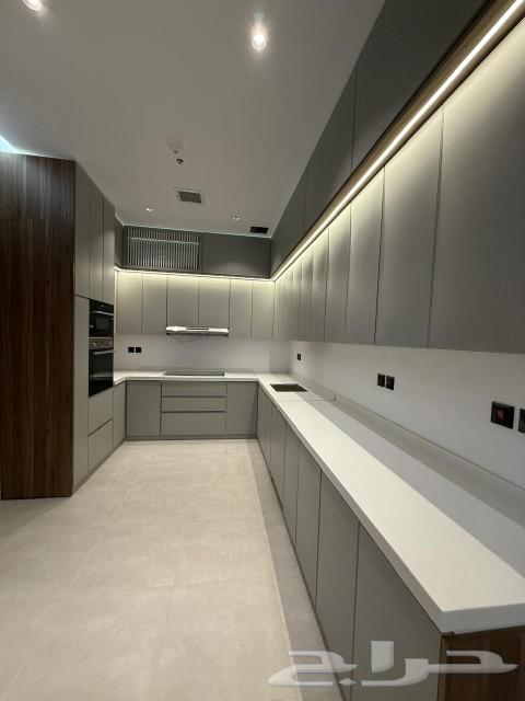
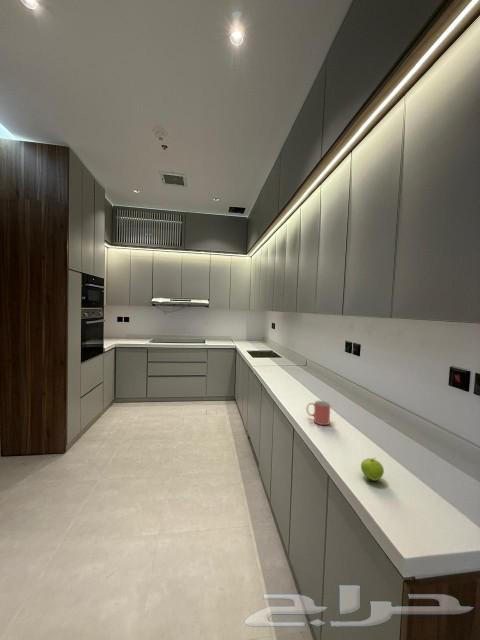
+ apple [360,457,385,482]
+ mug [305,400,331,426]
